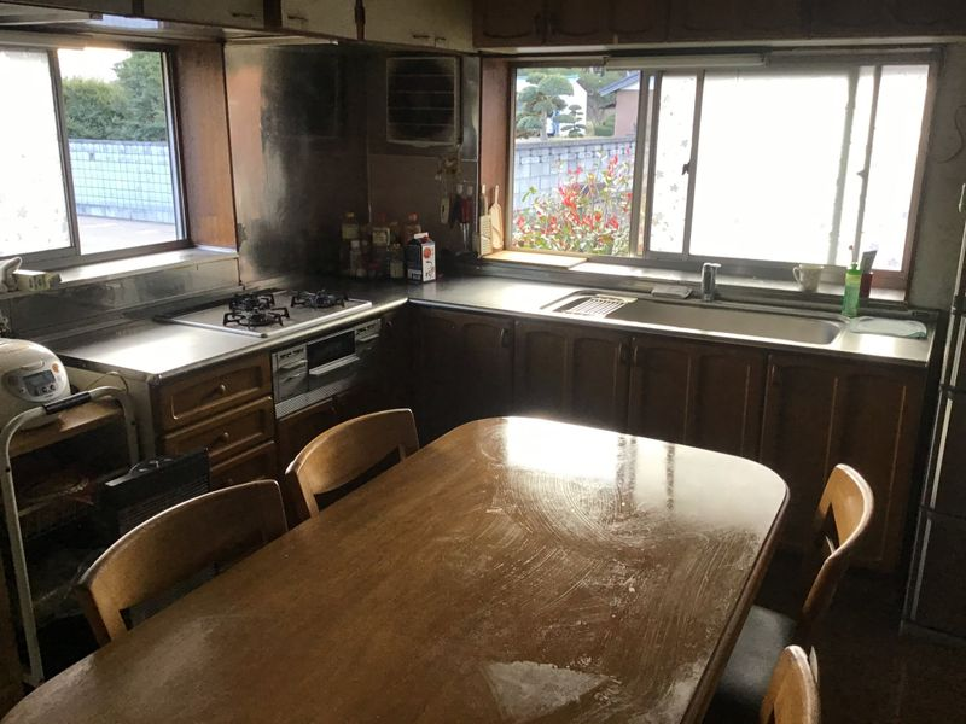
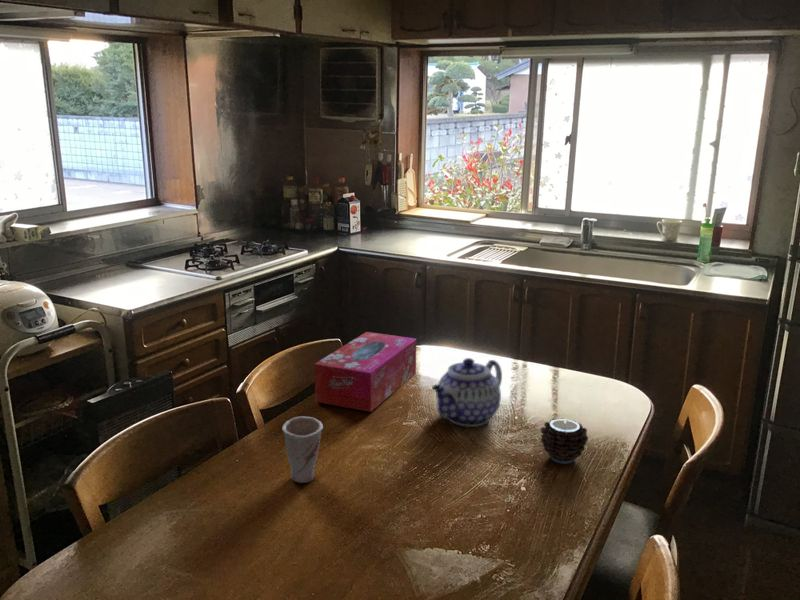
+ tissue box [314,331,417,413]
+ cup [281,415,324,484]
+ teapot [431,357,503,428]
+ candle [539,417,589,465]
